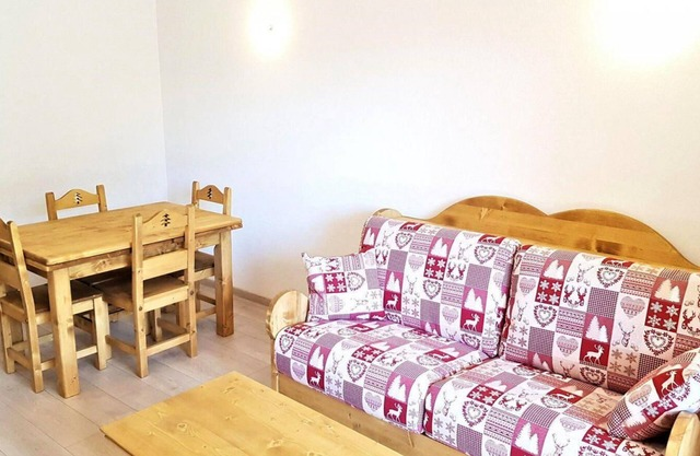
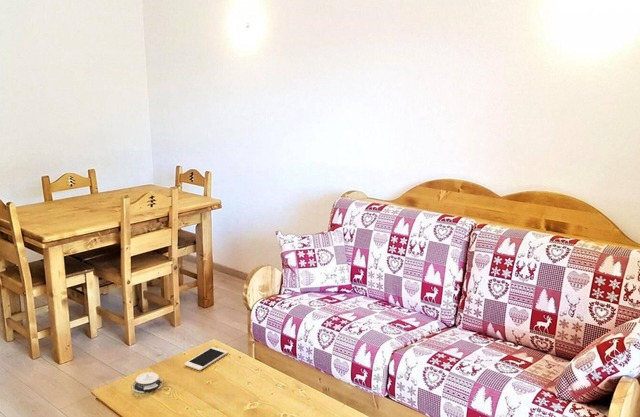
+ cell phone [183,346,229,372]
+ architectural model [131,371,164,394]
